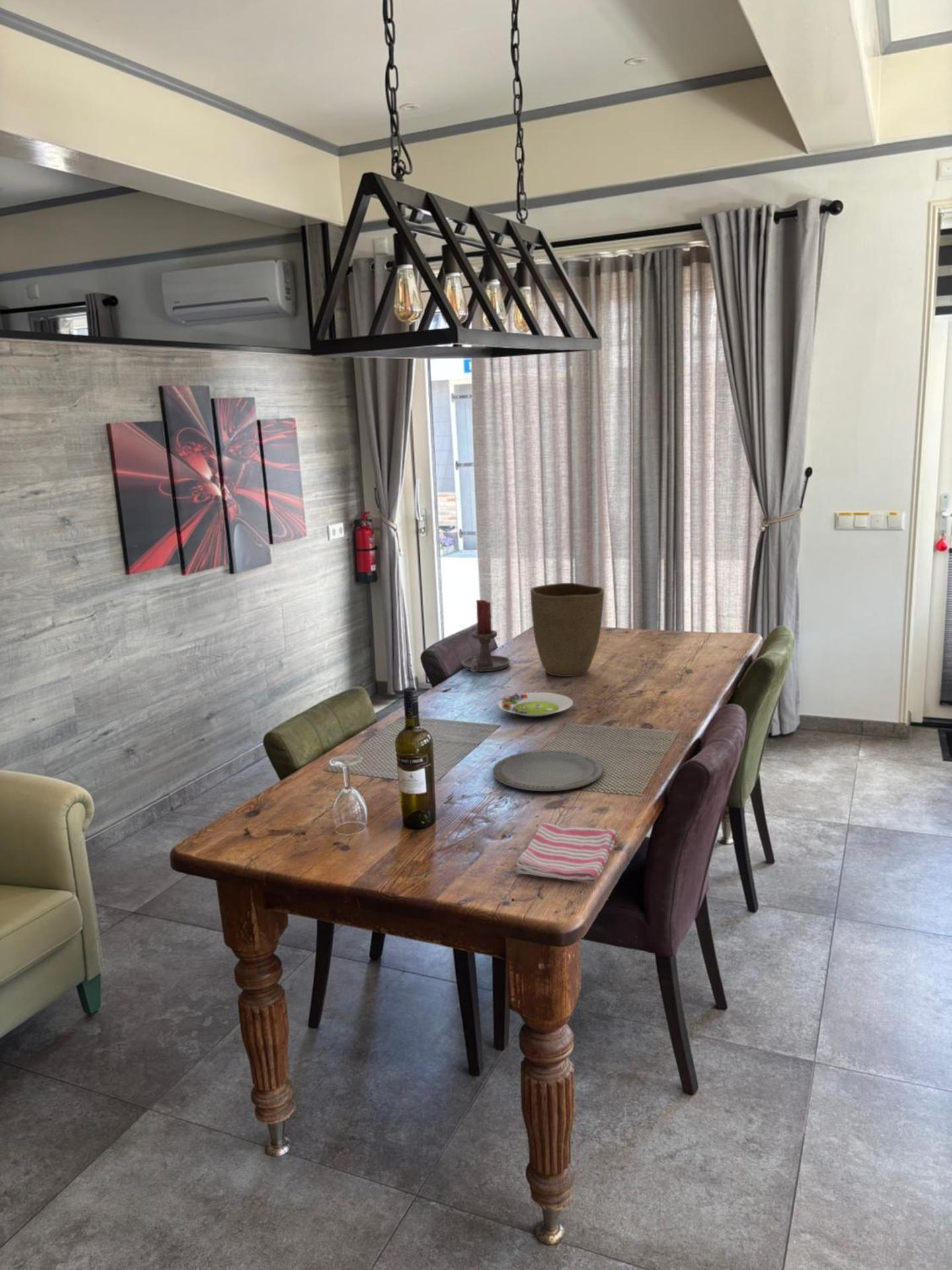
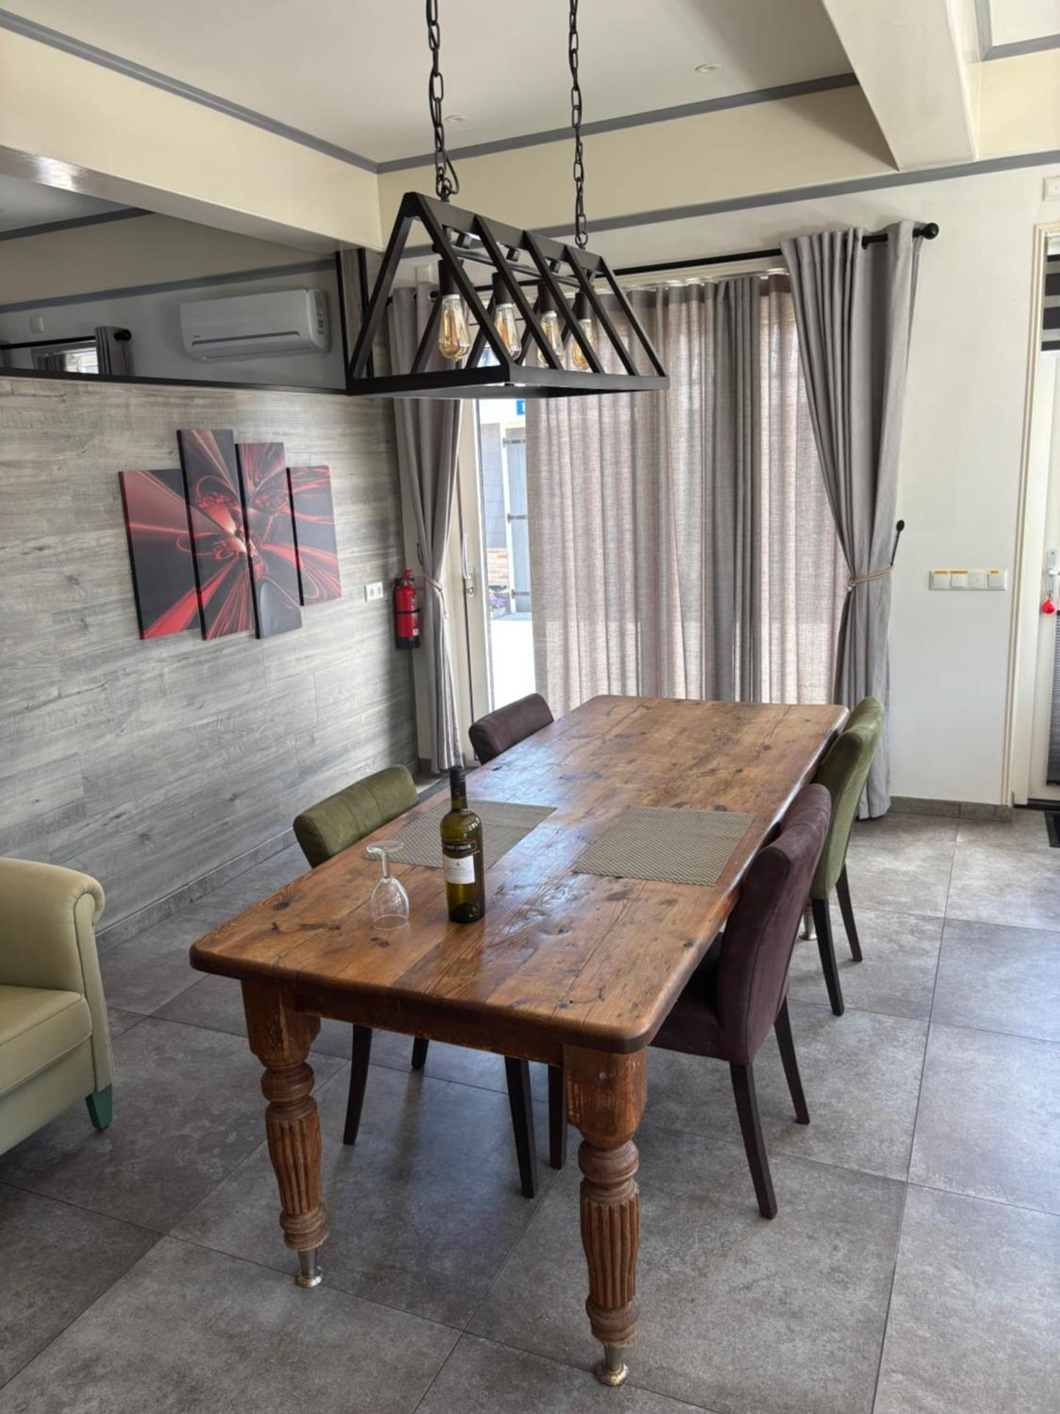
- plate [493,749,604,792]
- candle holder [461,599,511,673]
- salad plate [498,692,574,718]
- dish towel [515,822,618,884]
- vase [530,582,605,677]
